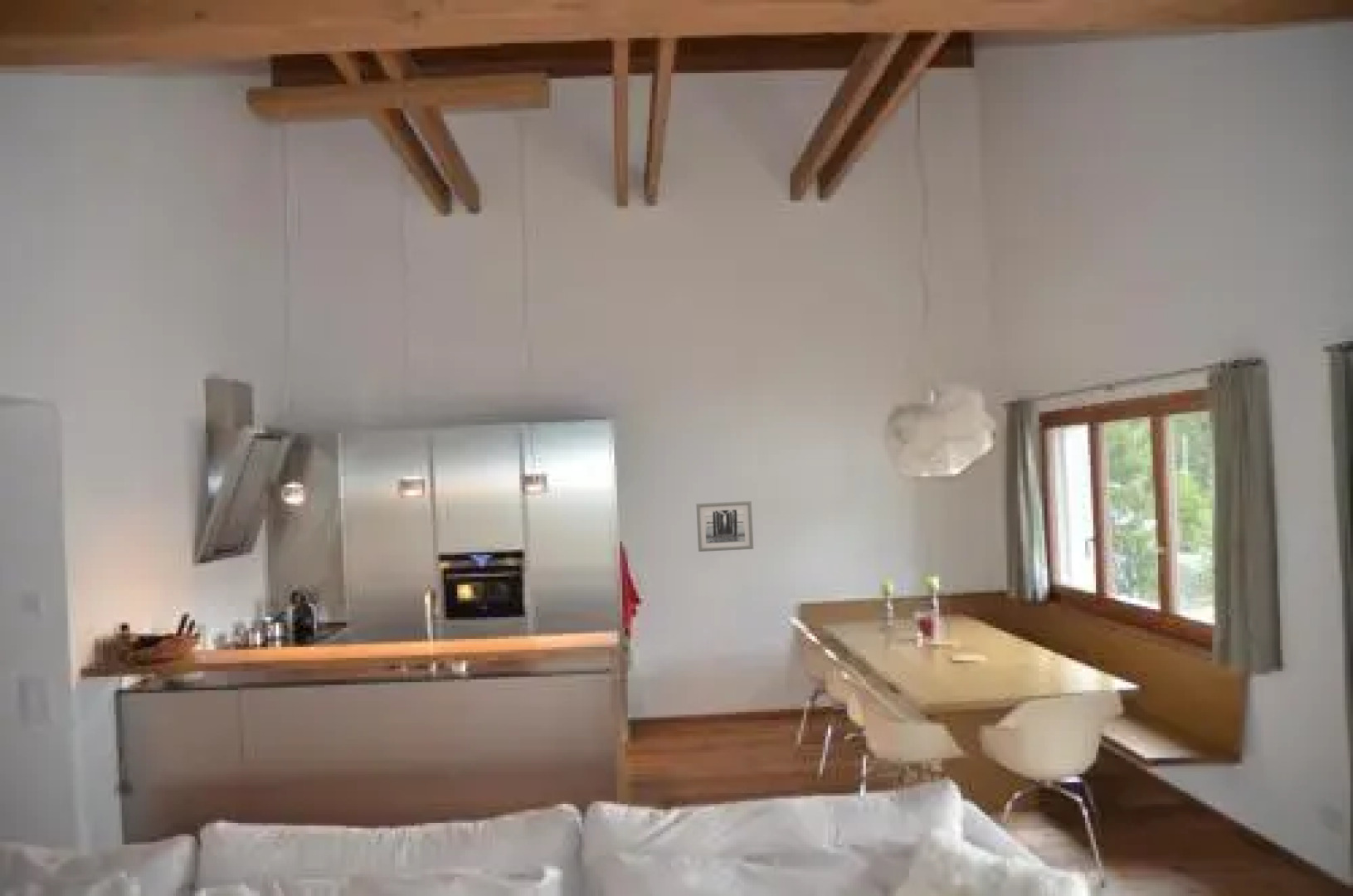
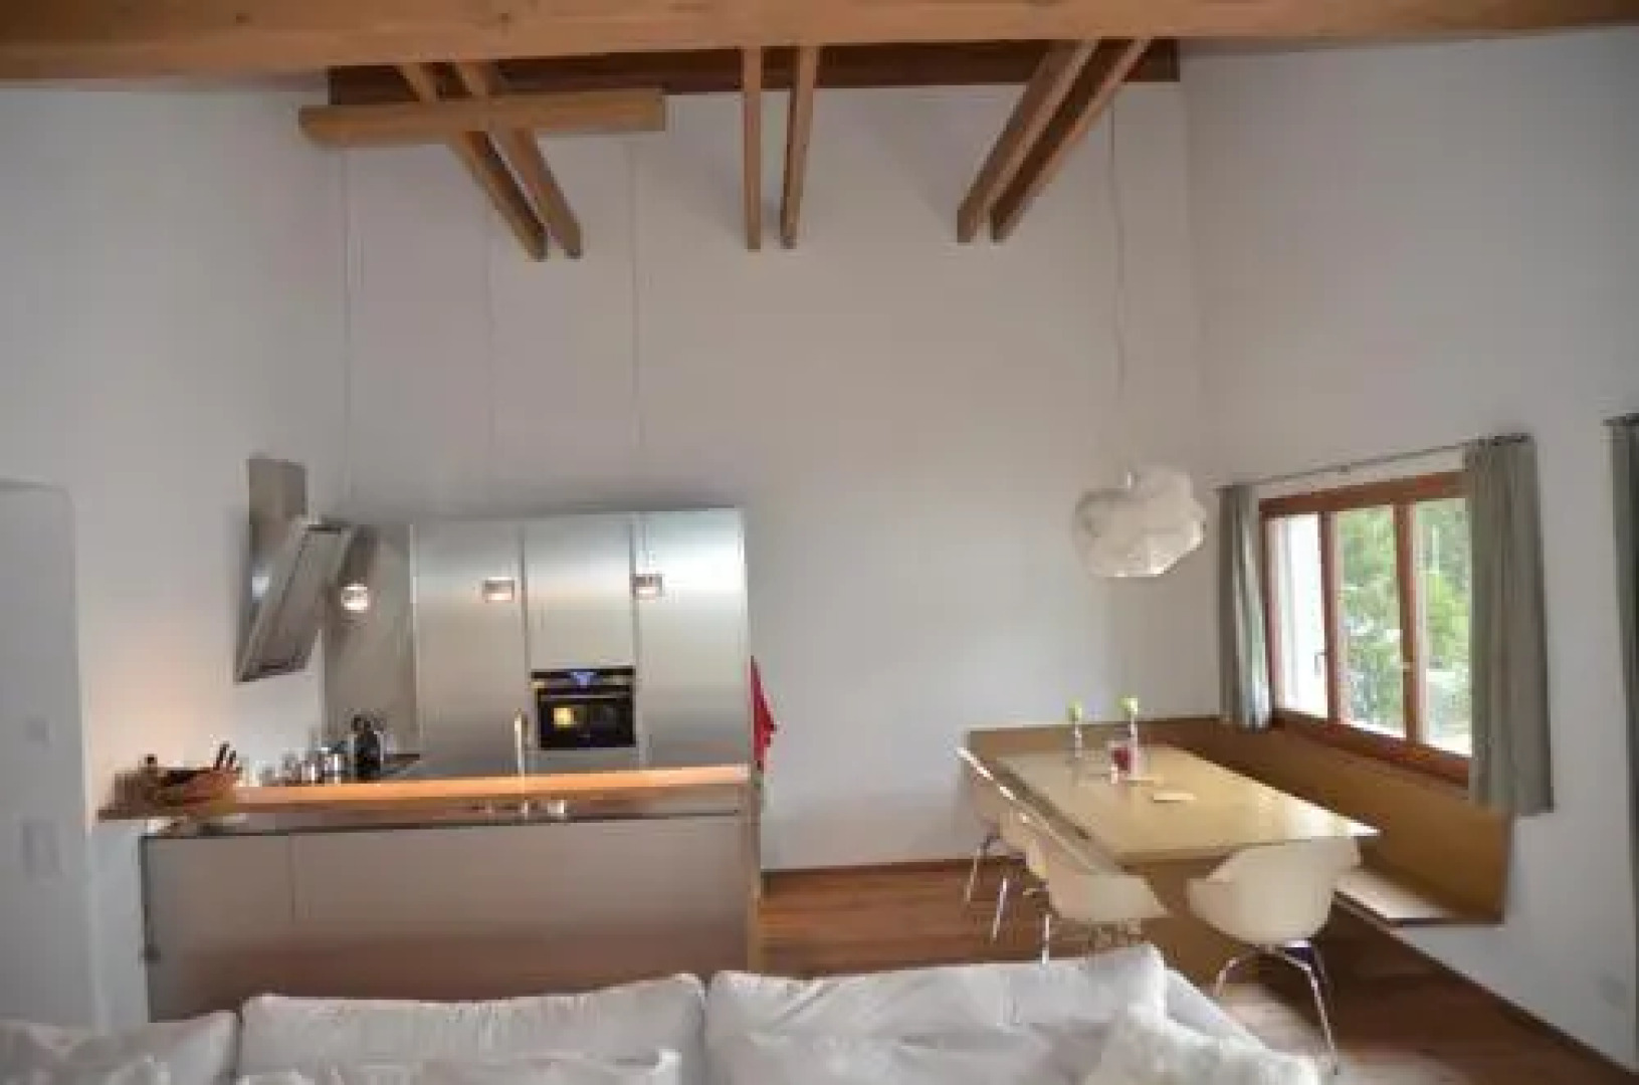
- wall art [695,500,754,553]
